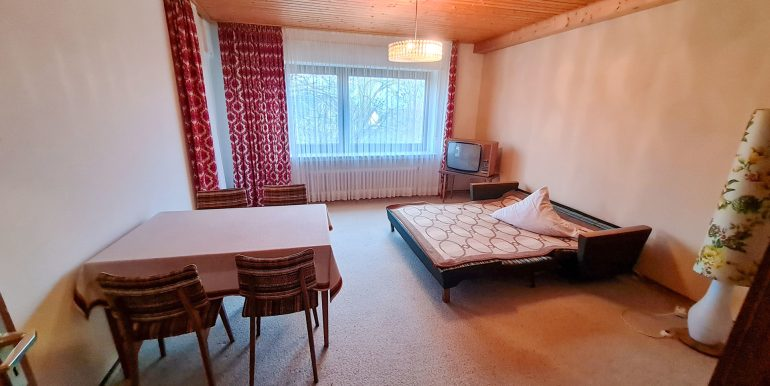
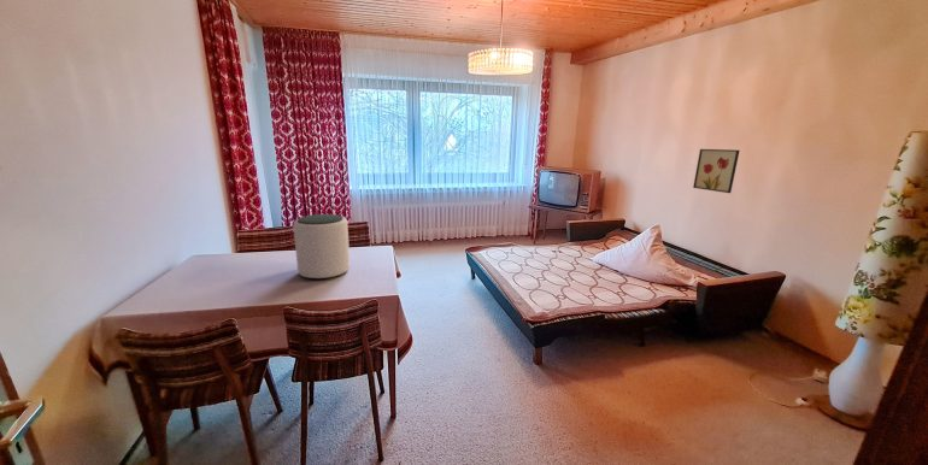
+ plant pot [292,213,351,279]
+ wall art [692,148,740,194]
